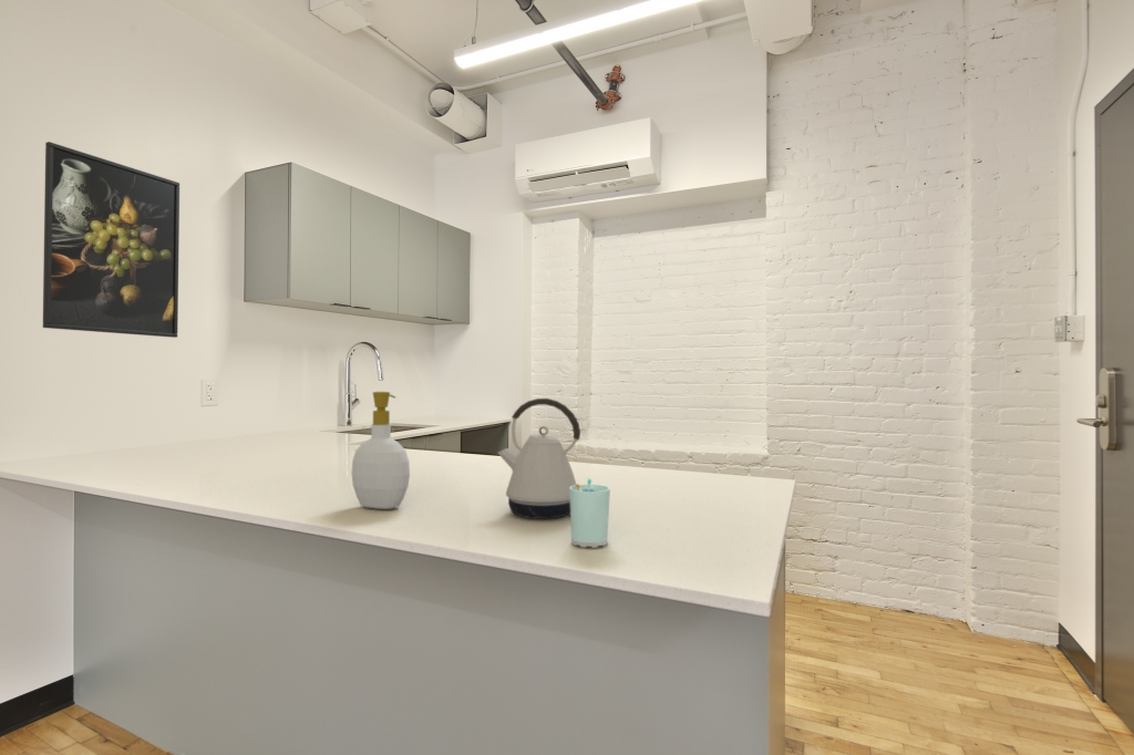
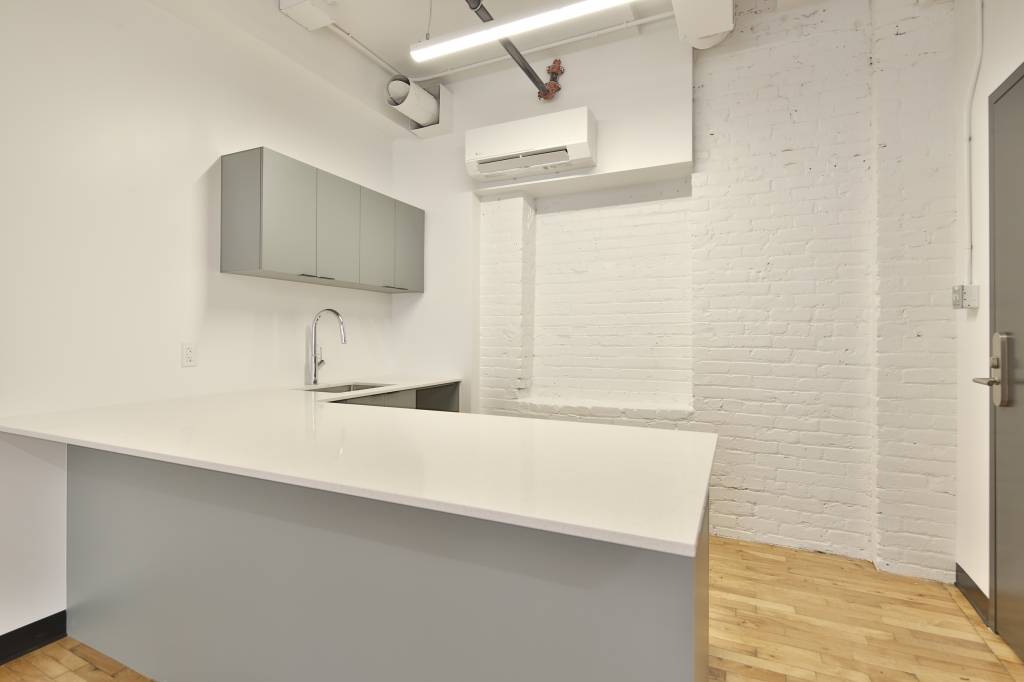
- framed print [42,141,181,339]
- kettle [497,397,581,520]
- soap bottle [350,391,411,510]
- cup [569,478,611,549]
